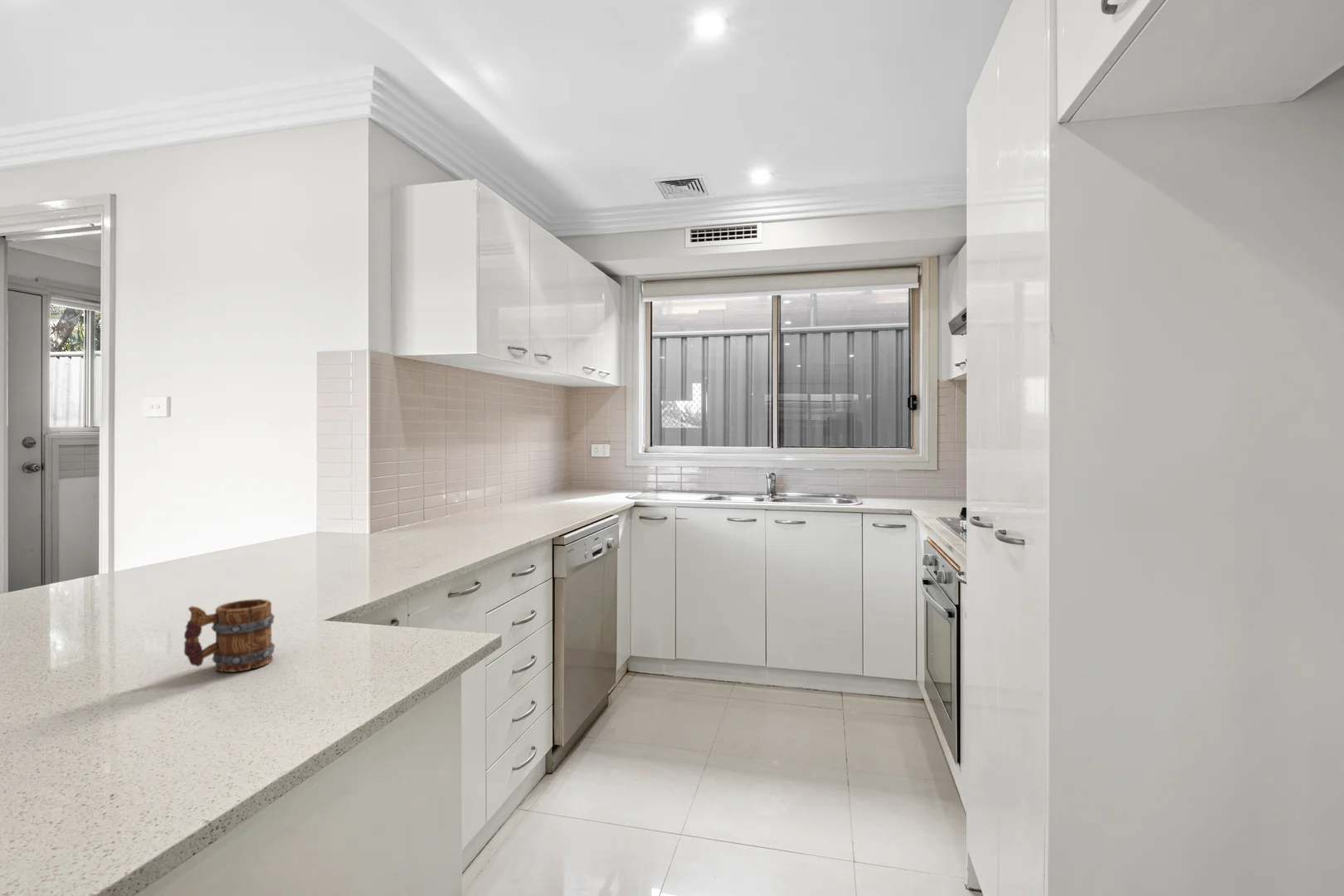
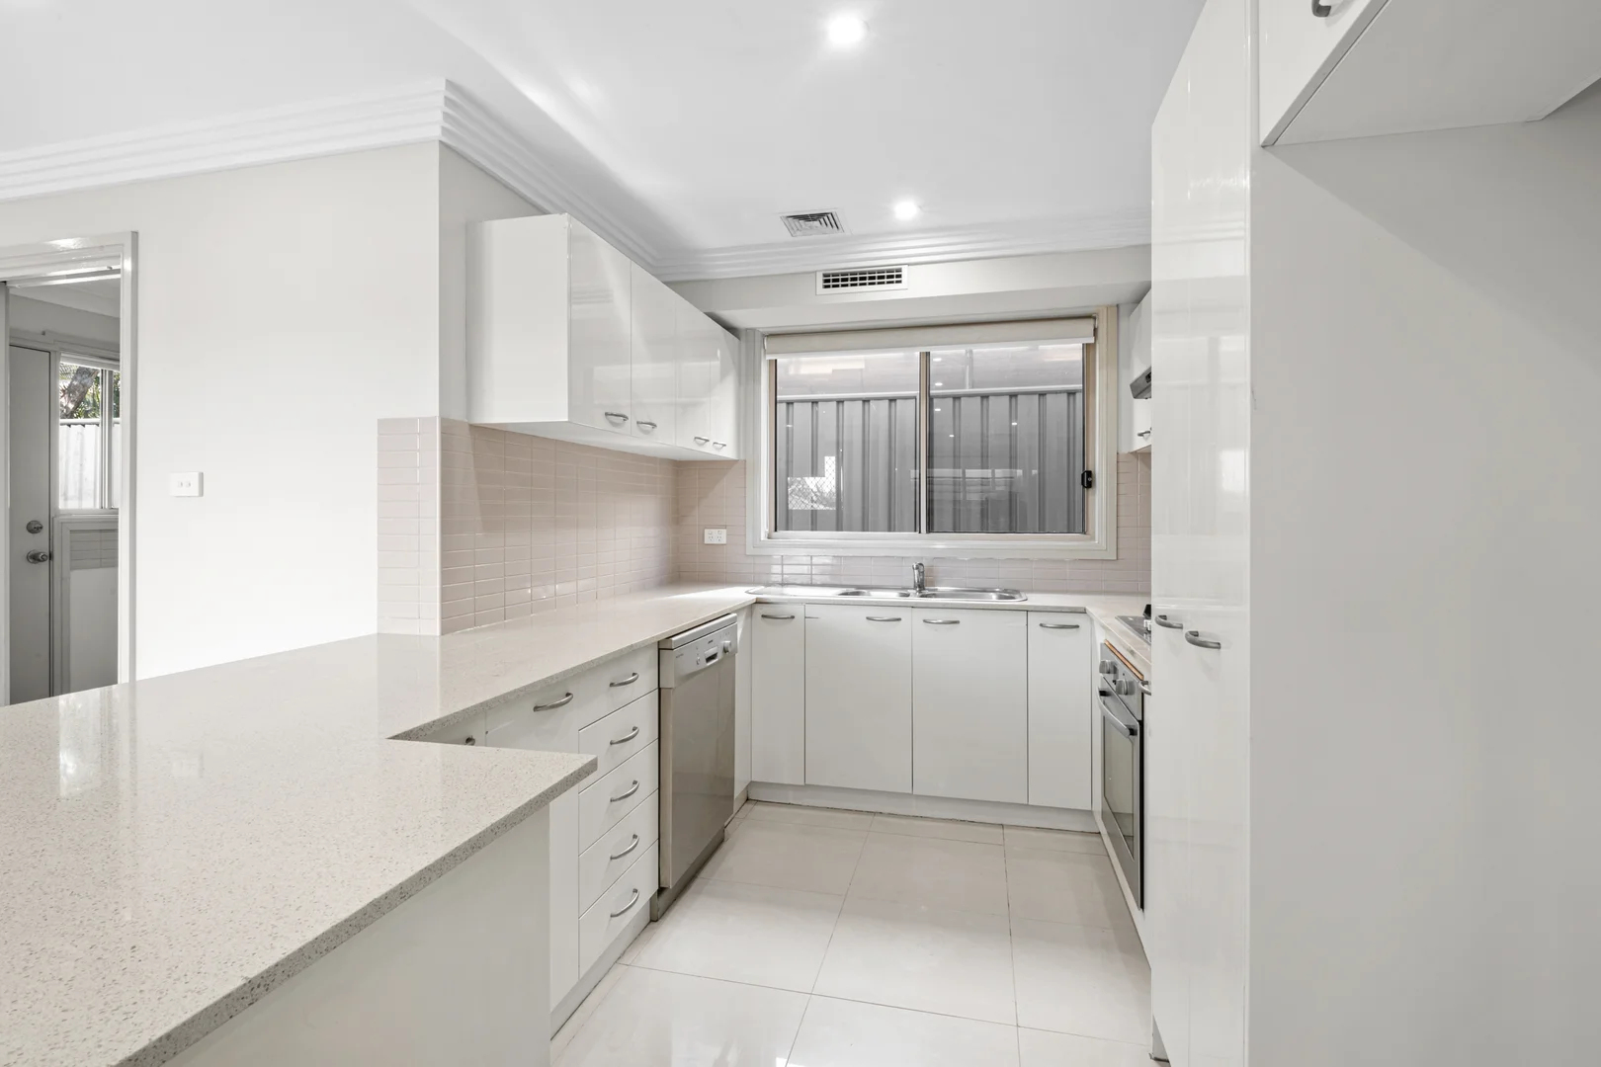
- mug [183,598,276,673]
